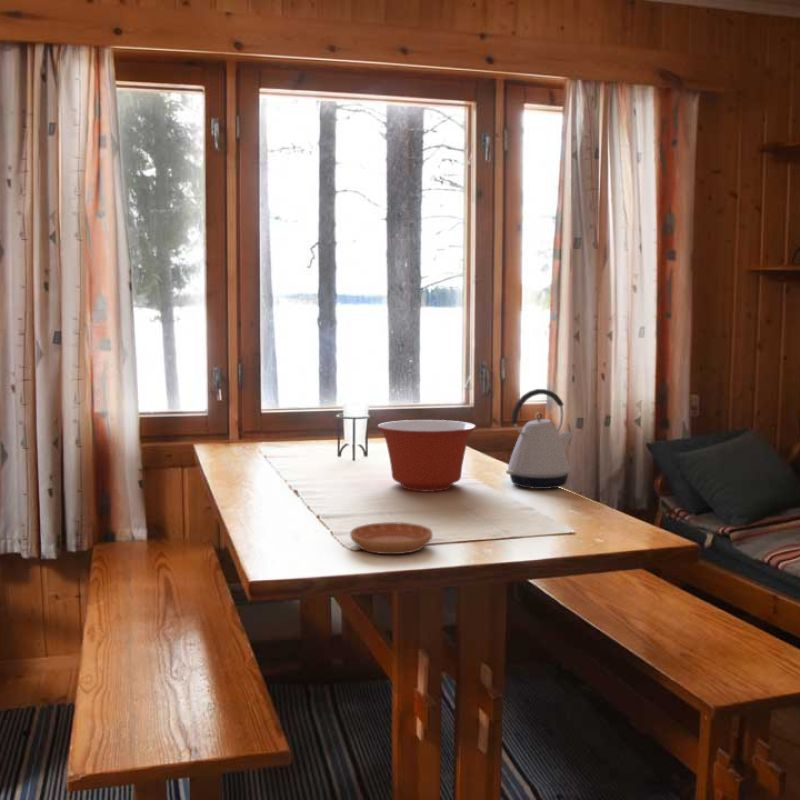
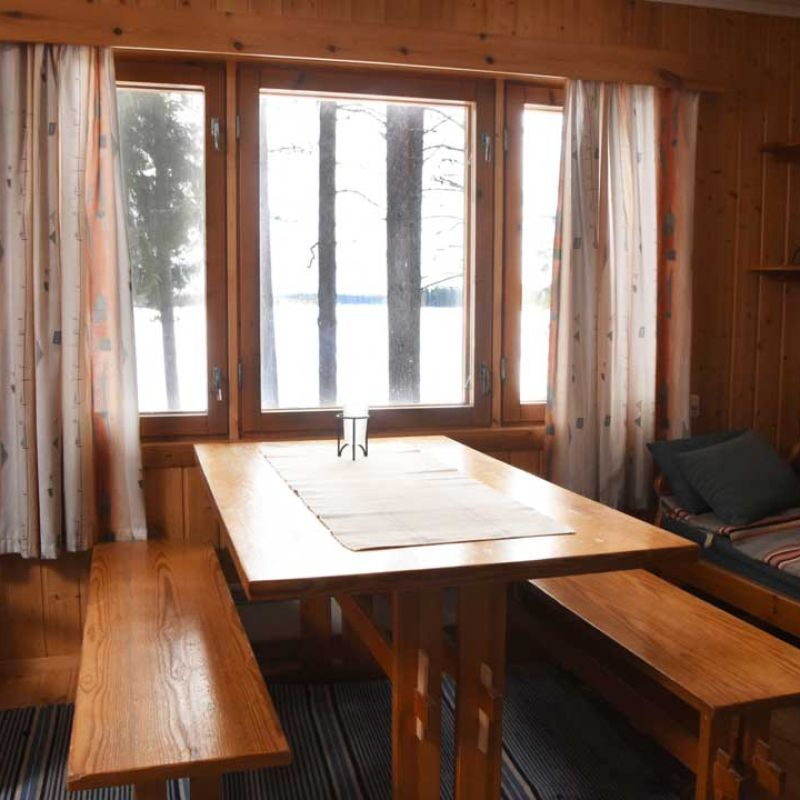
- saucer [349,521,434,555]
- mixing bowl [376,419,477,493]
- kettle [505,388,575,490]
